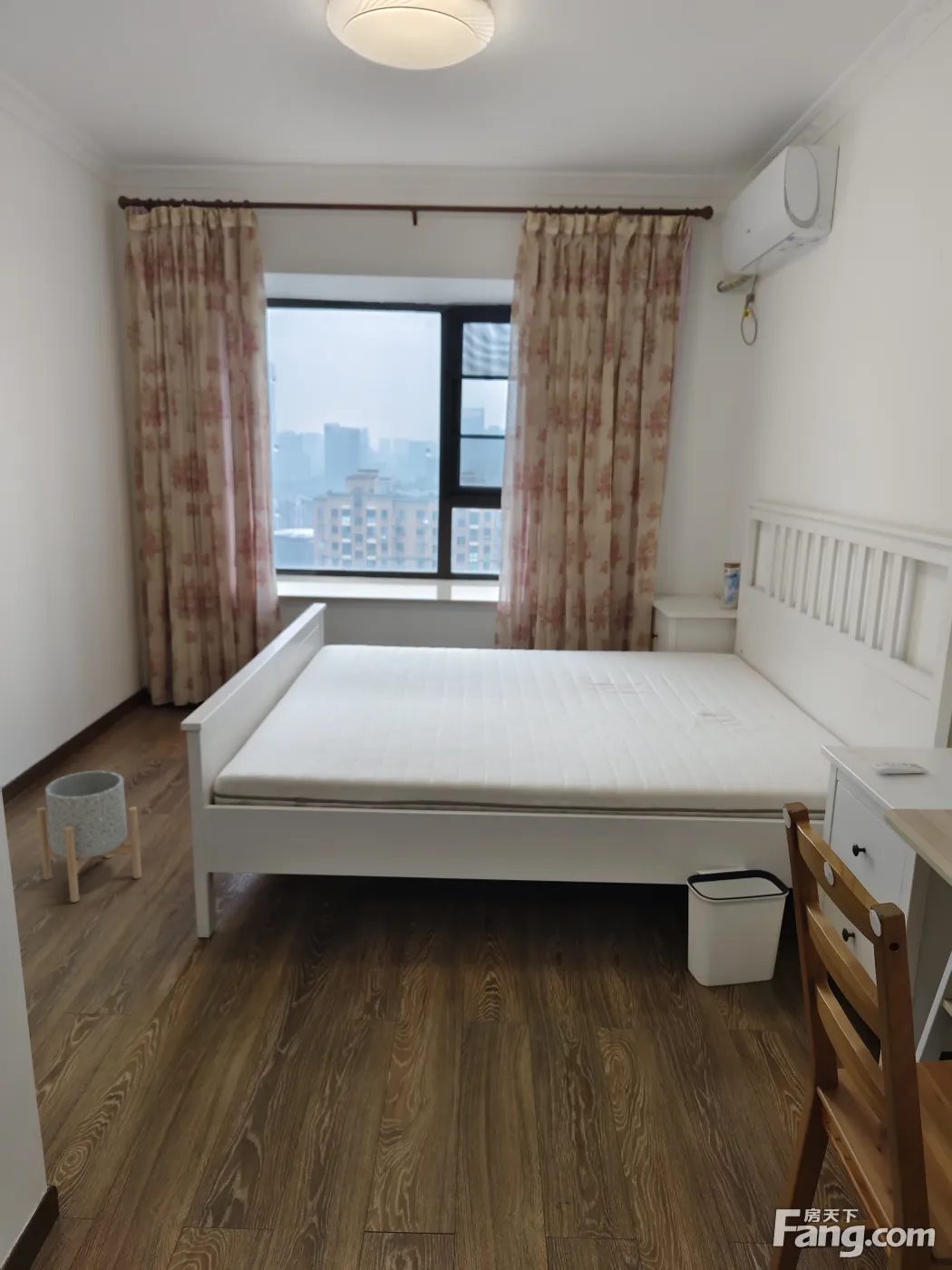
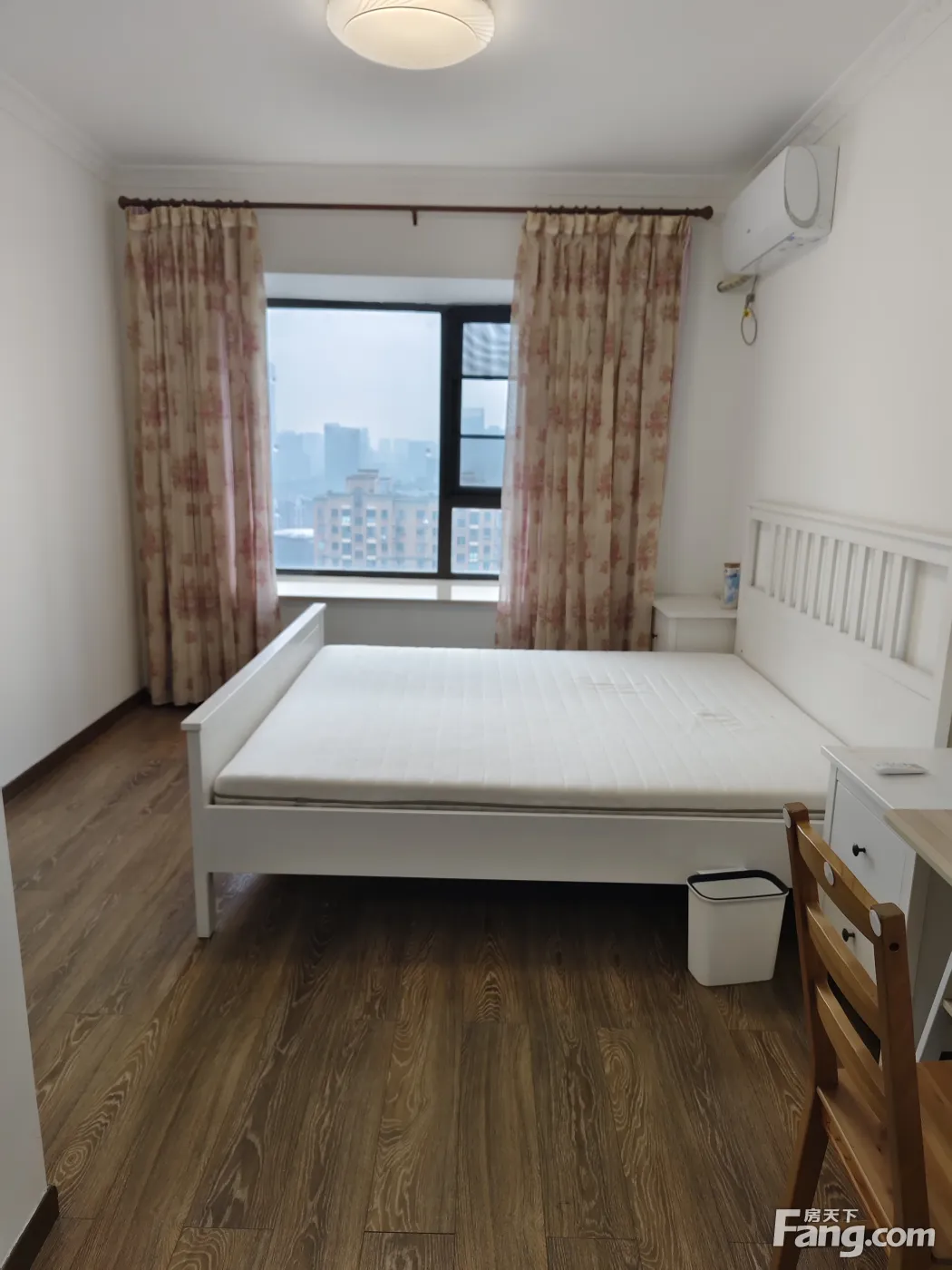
- planter [35,770,142,904]
